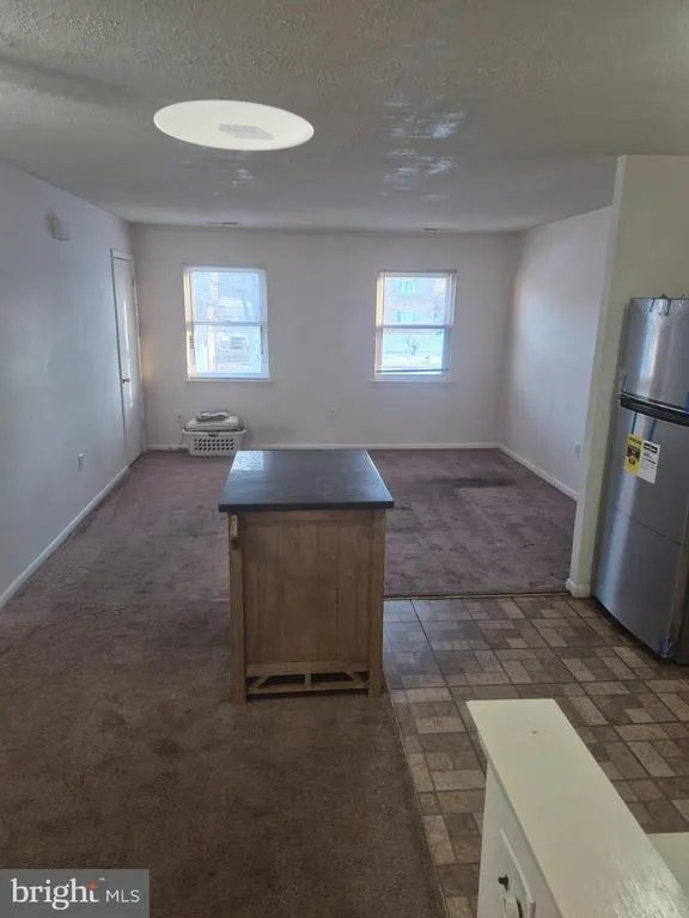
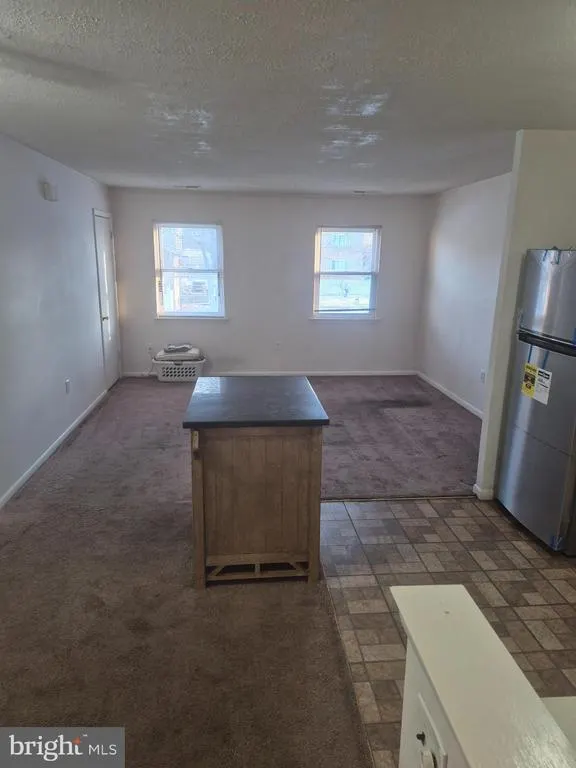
- ceiling light [152,99,315,152]
